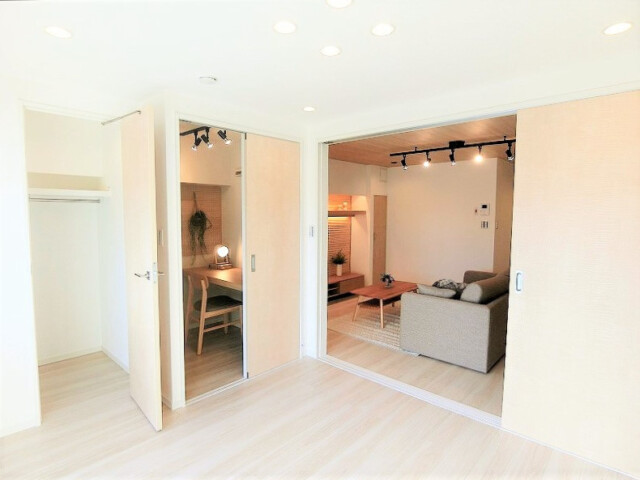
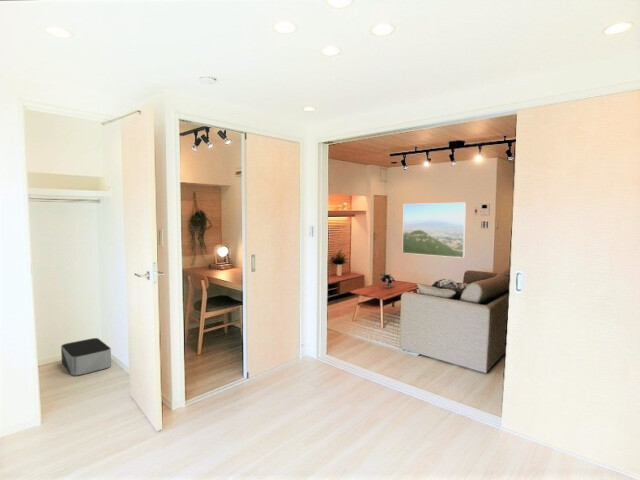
+ storage bin [60,337,112,376]
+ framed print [401,201,467,259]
